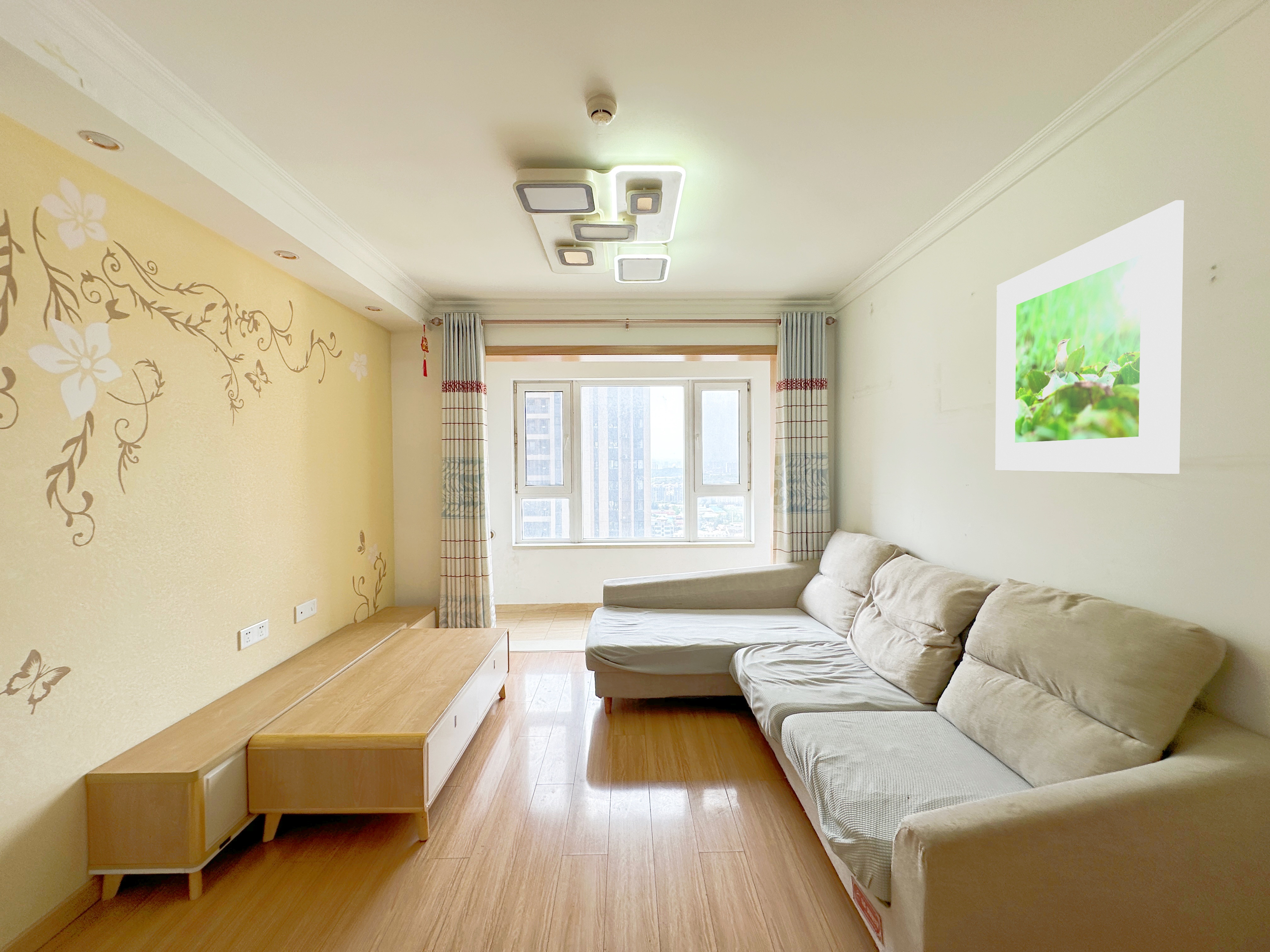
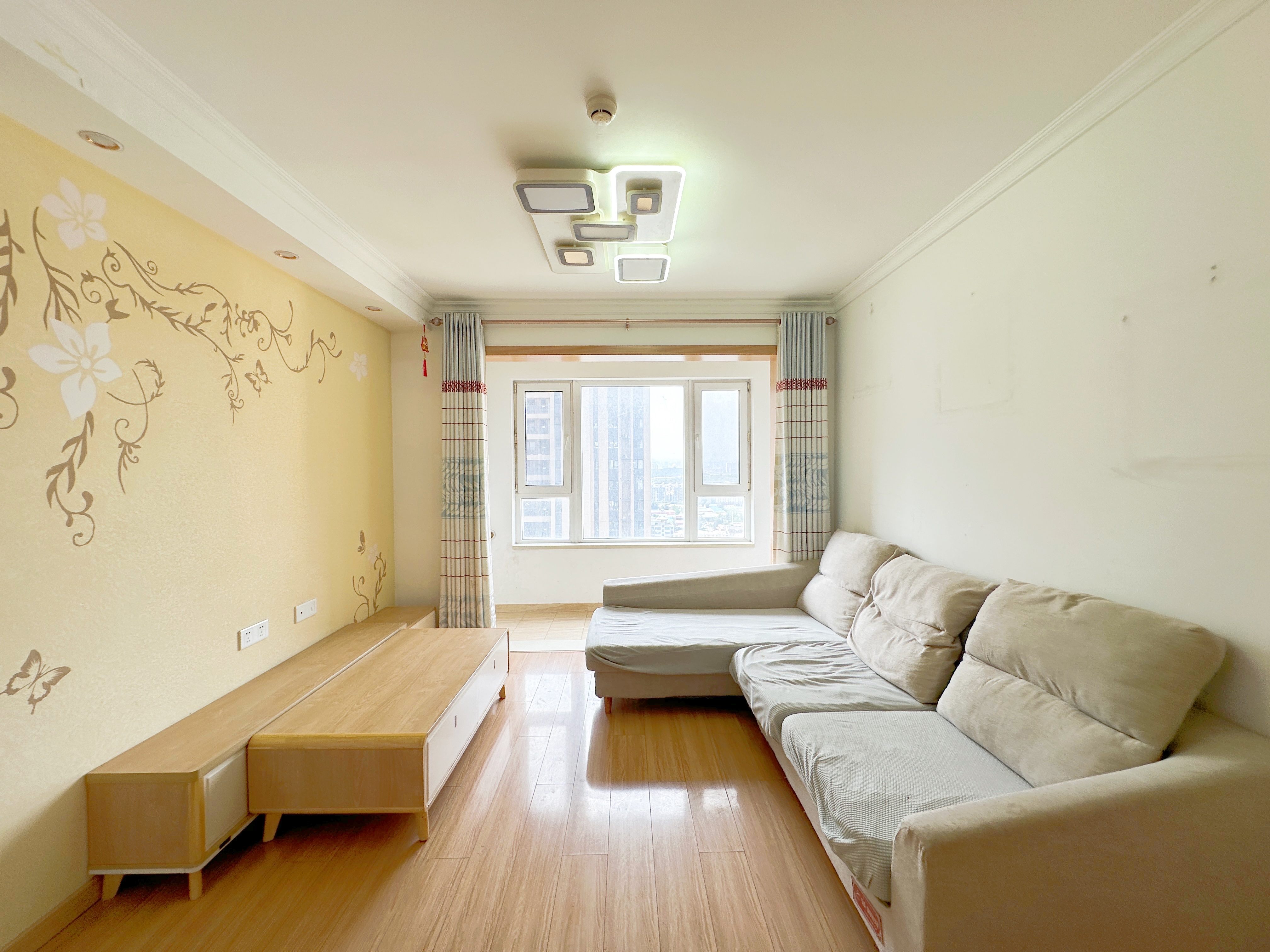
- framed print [995,200,1184,474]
